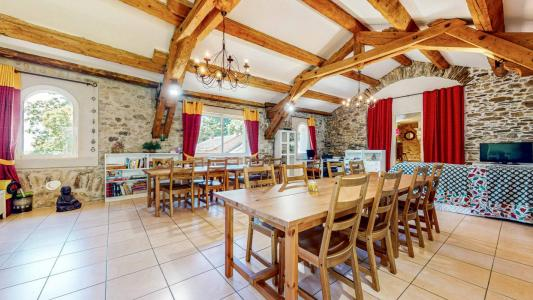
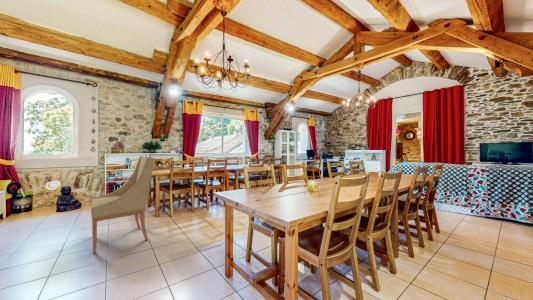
+ chair [90,155,155,255]
